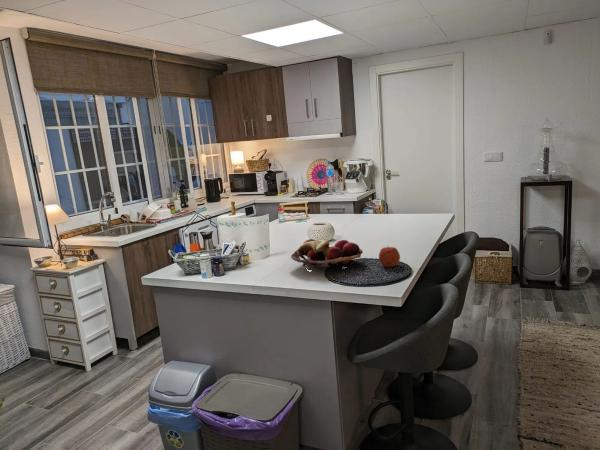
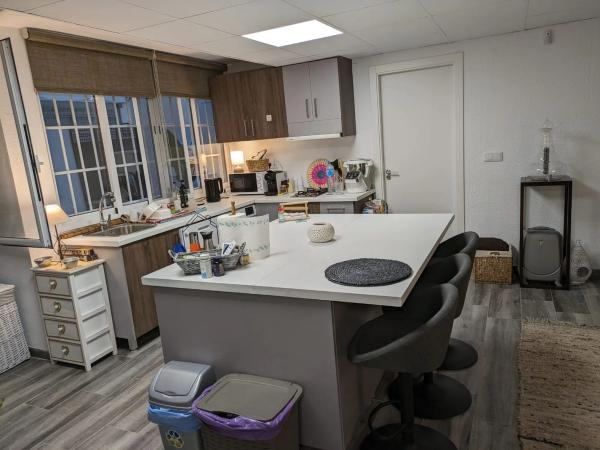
- apple [378,246,401,268]
- fruit basket [290,238,364,272]
